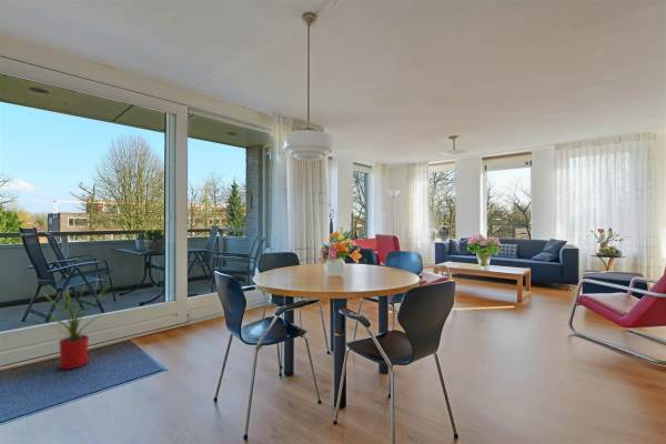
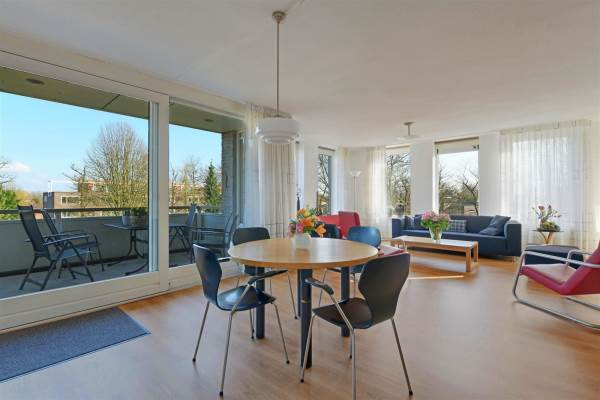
- house plant [33,279,112,370]
